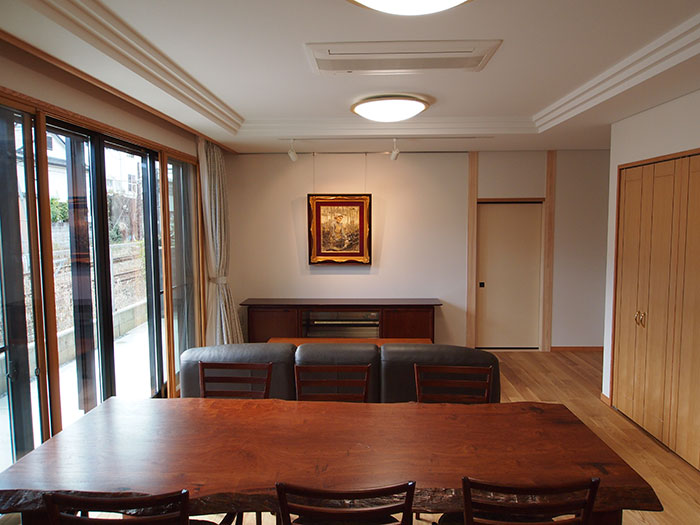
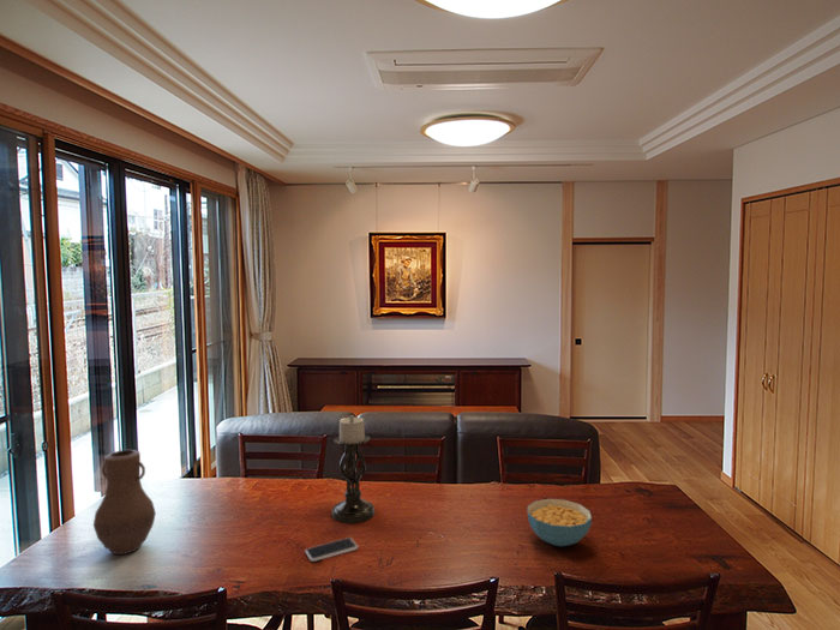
+ vase [92,449,157,556]
+ candle holder [331,414,376,524]
+ cereal bowl [527,498,593,547]
+ smartphone [304,536,359,563]
